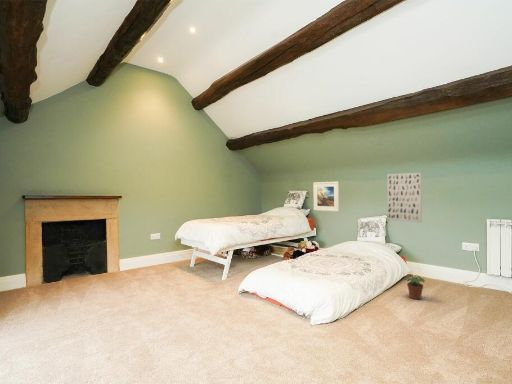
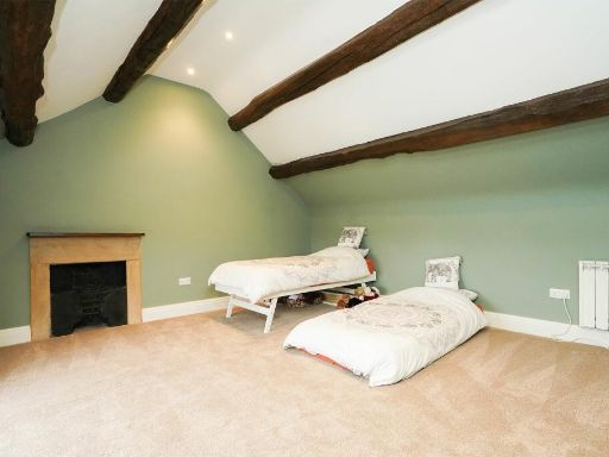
- potted plant [403,274,426,300]
- wall art [386,172,423,224]
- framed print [312,181,340,212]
